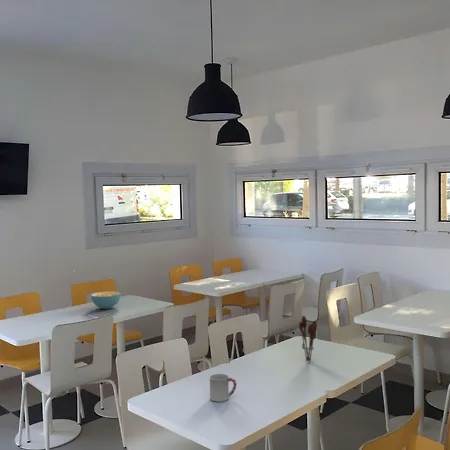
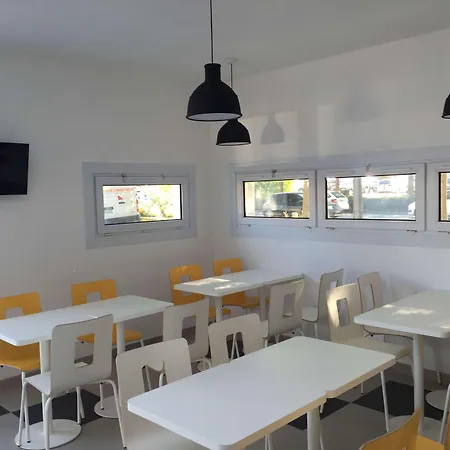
- cereal bowl [90,291,121,310]
- utensil holder [298,315,318,362]
- cup [209,373,237,403]
